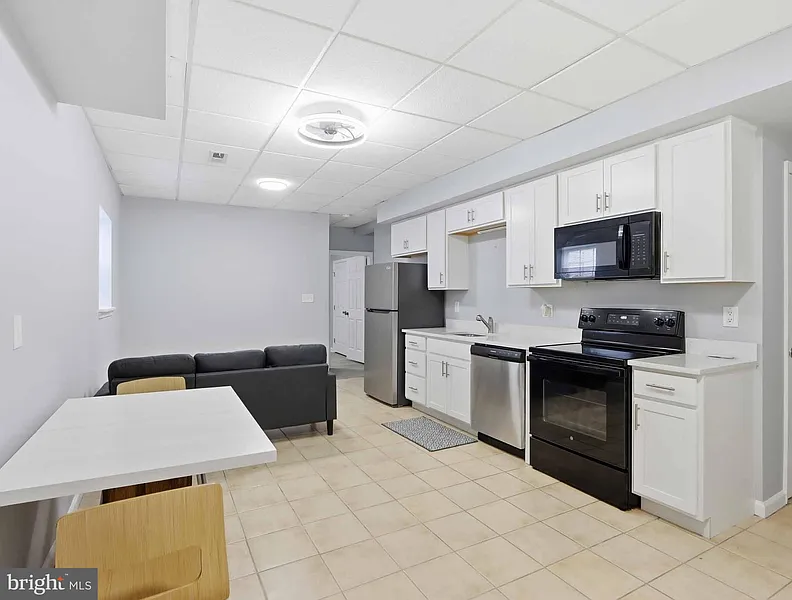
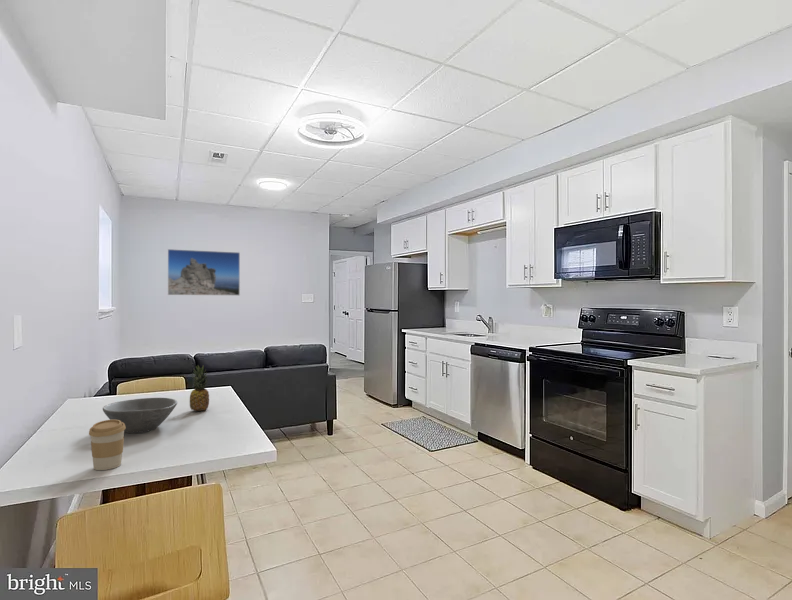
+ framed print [167,248,241,296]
+ bowl [102,397,178,434]
+ fruit [189,364,210,412]
+ coffee cup [88,419,126,471]
